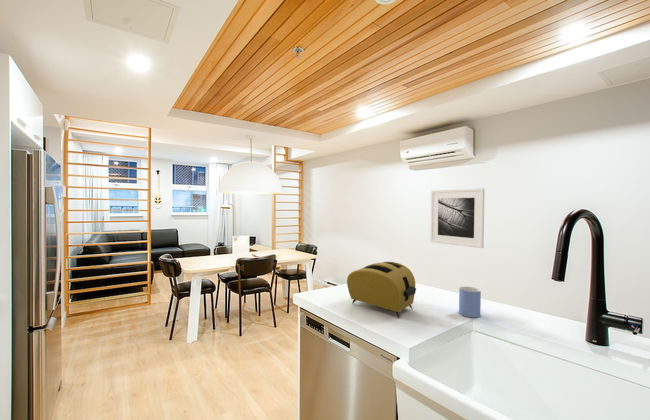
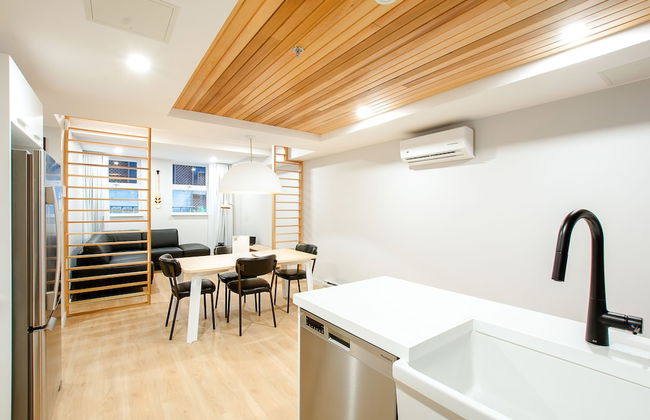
- toaster [346,261,417,320]
- mug [458,286,482,319]
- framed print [430,188,485,249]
